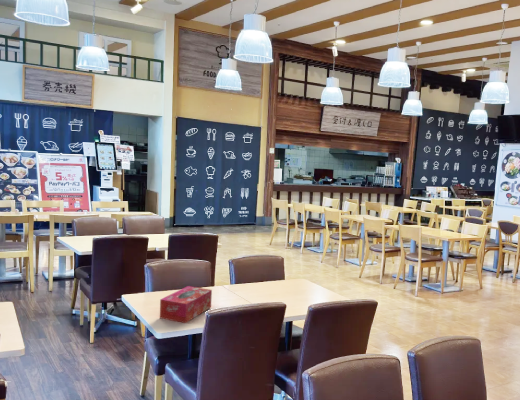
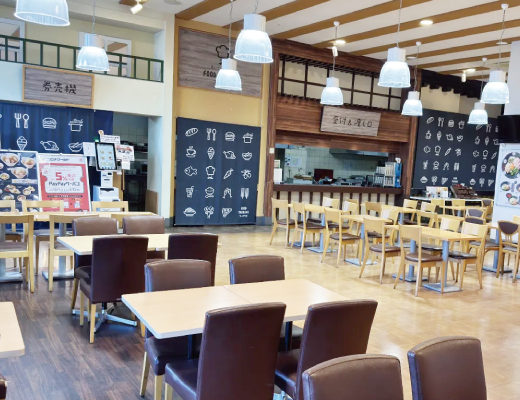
- tissue box [159,285,213,324]
